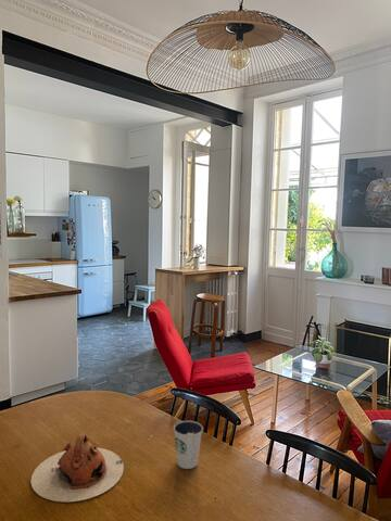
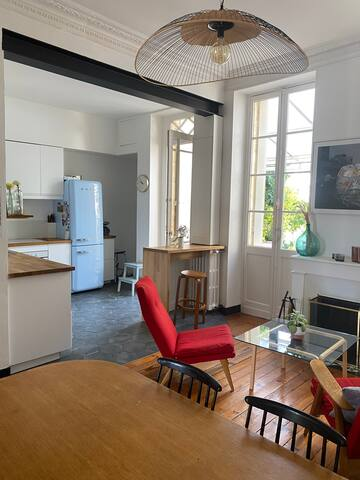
- dixie cup [173,419,204,470]
- teapot [29,432,125,504]
